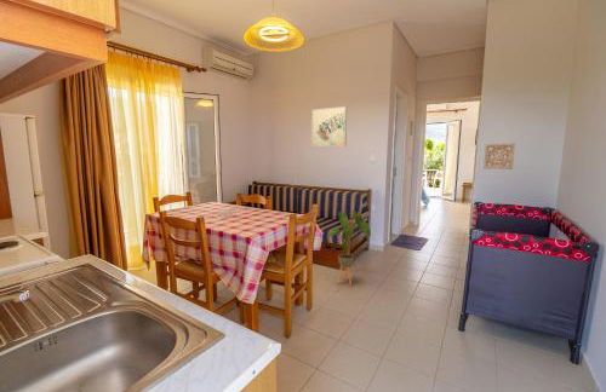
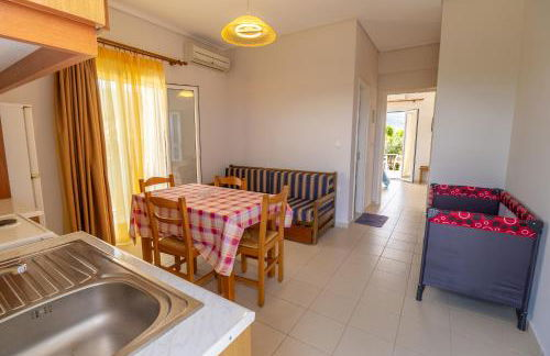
- wall ornament [482,143,516,171]
- house plant [325,209,372,287]
- wall art [310,105,348,148]
